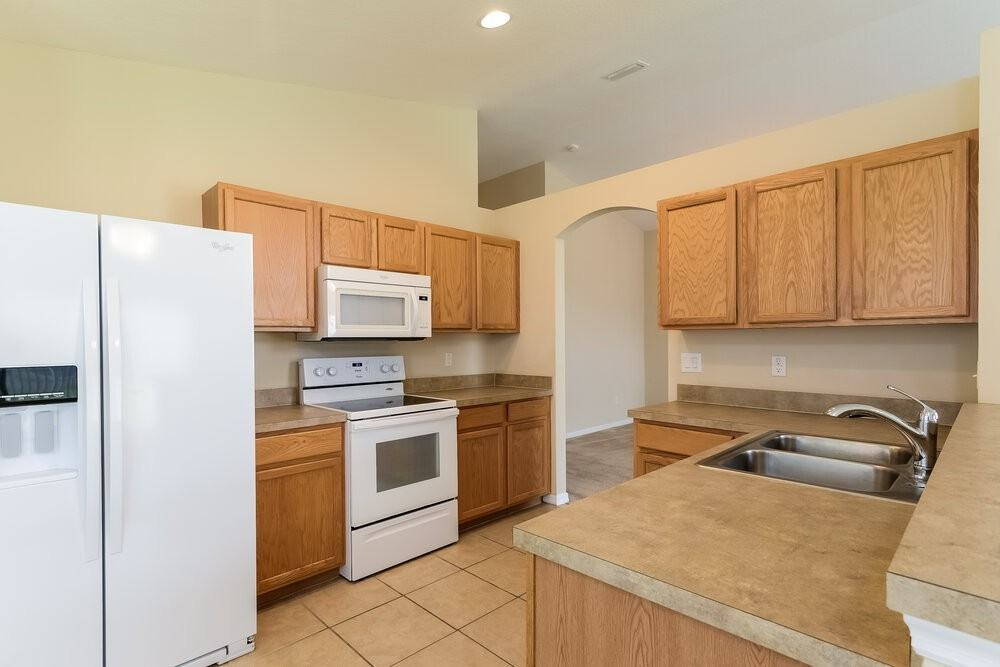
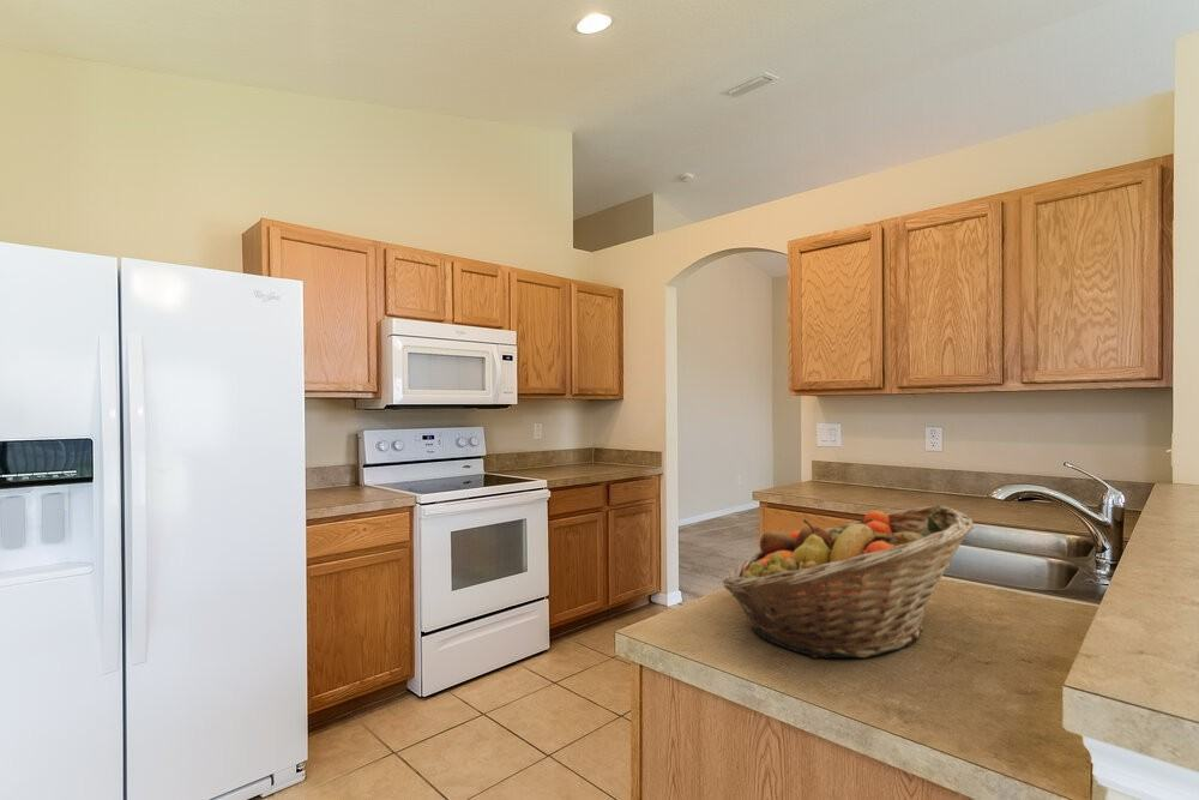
+ fruit basket [722,504,975,660]
